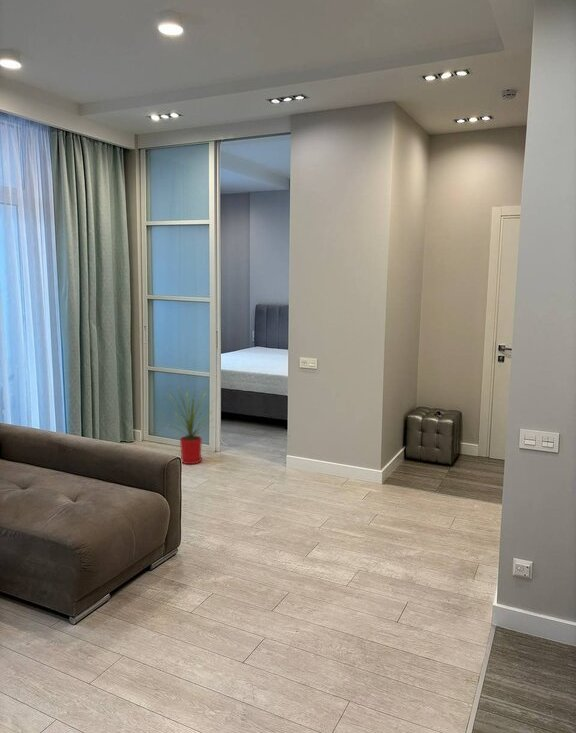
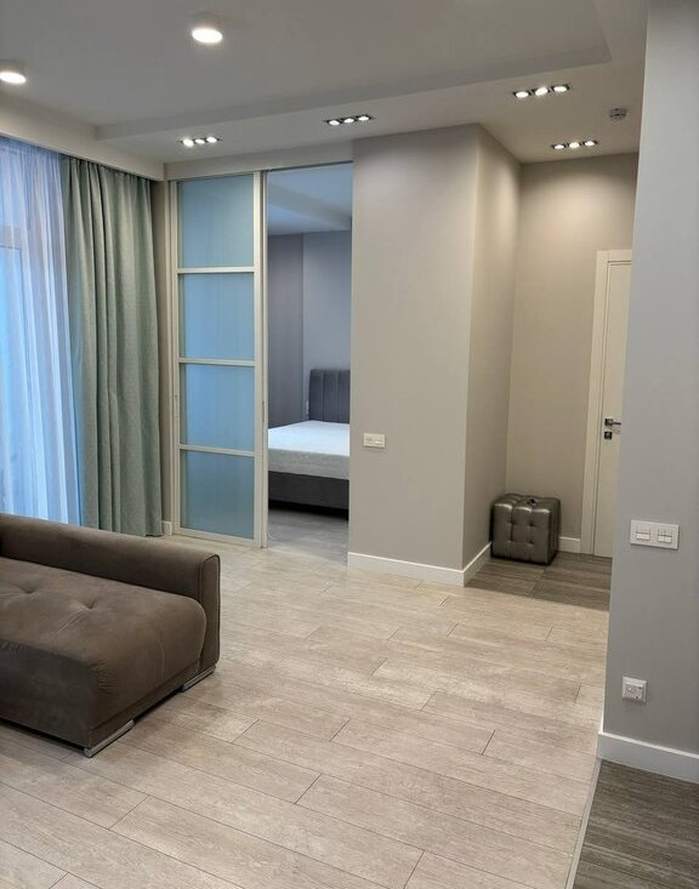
- house plant [157,383,219,465]
